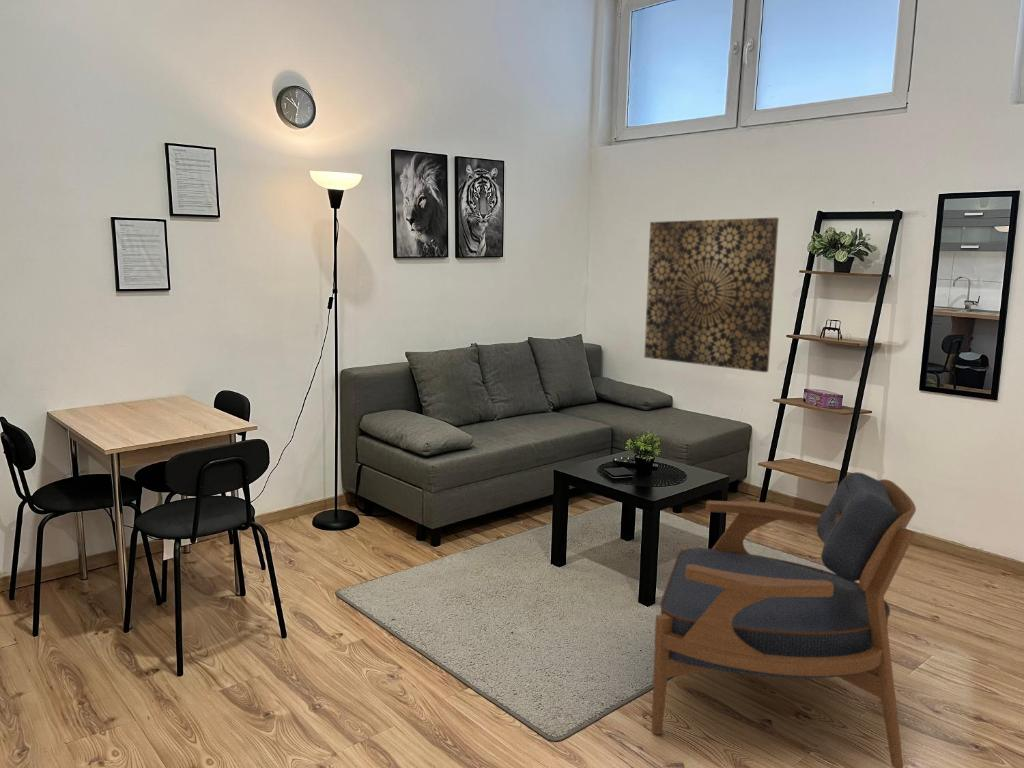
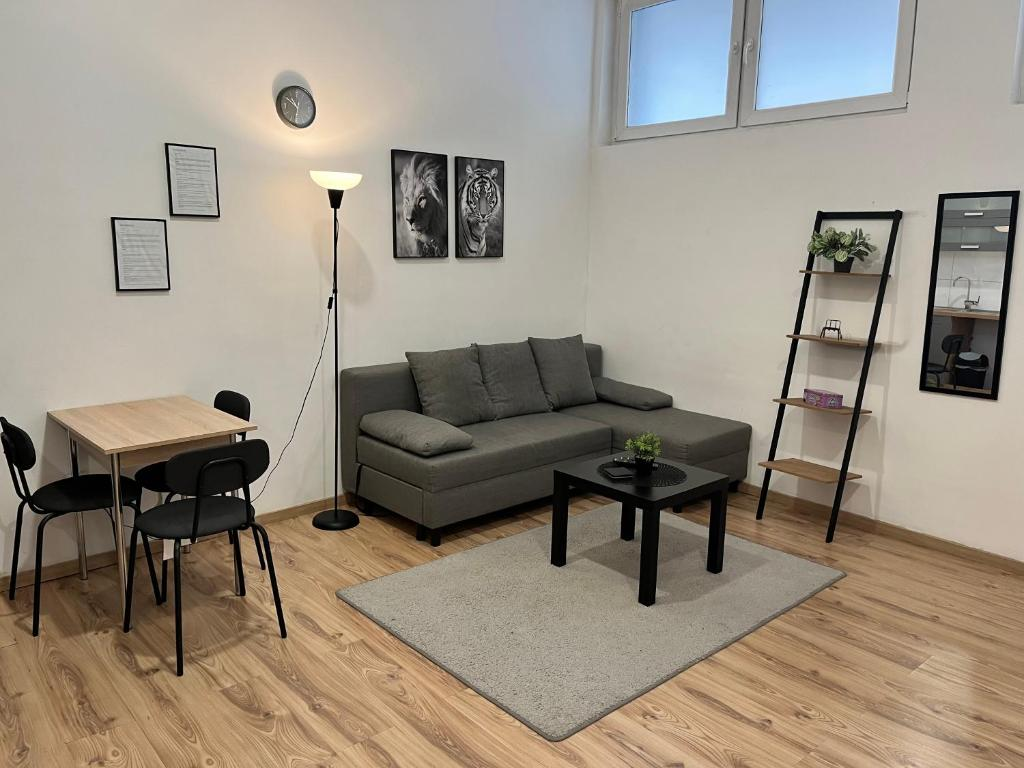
- wall art [643,217,780,373]
- armchair [651,471,917,768]
